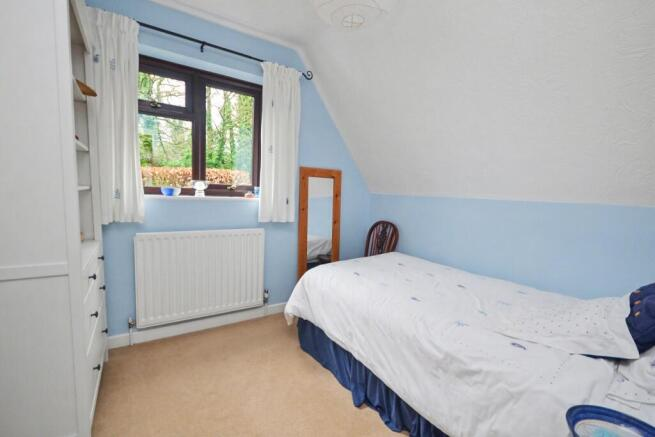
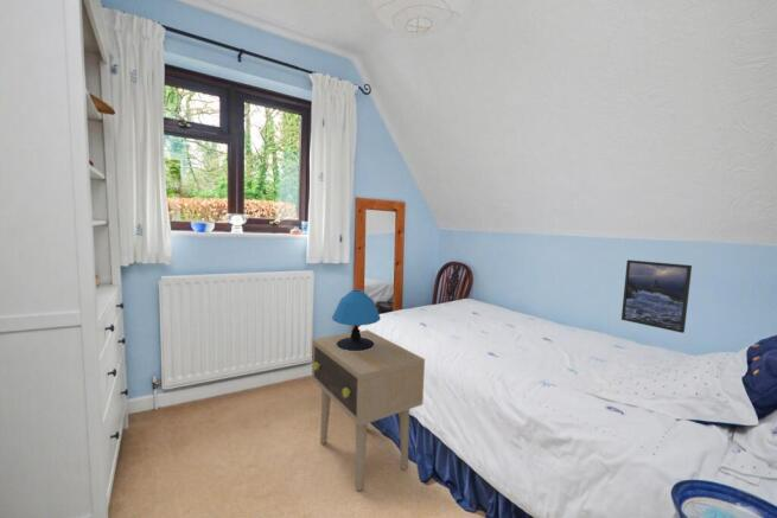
+ side table [311,330,426,492]
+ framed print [620,258,693,334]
+ table lamp [331,289,382,351]
